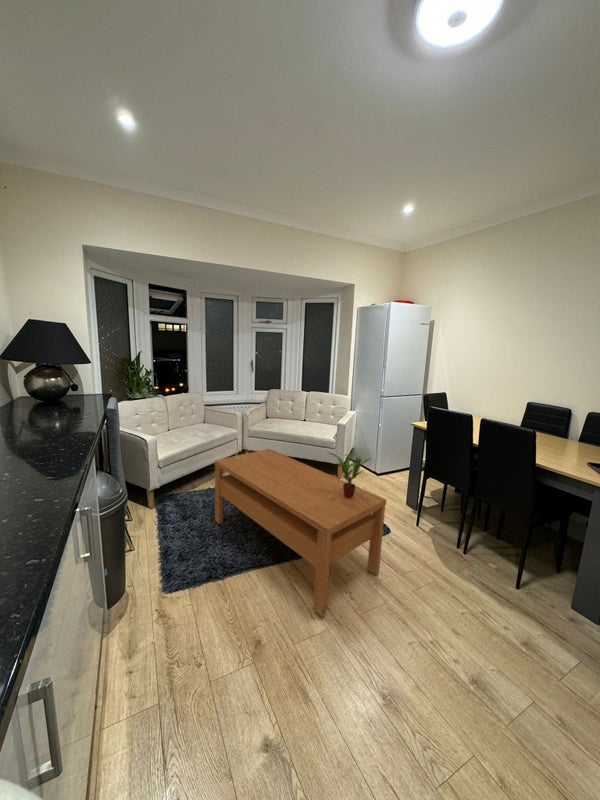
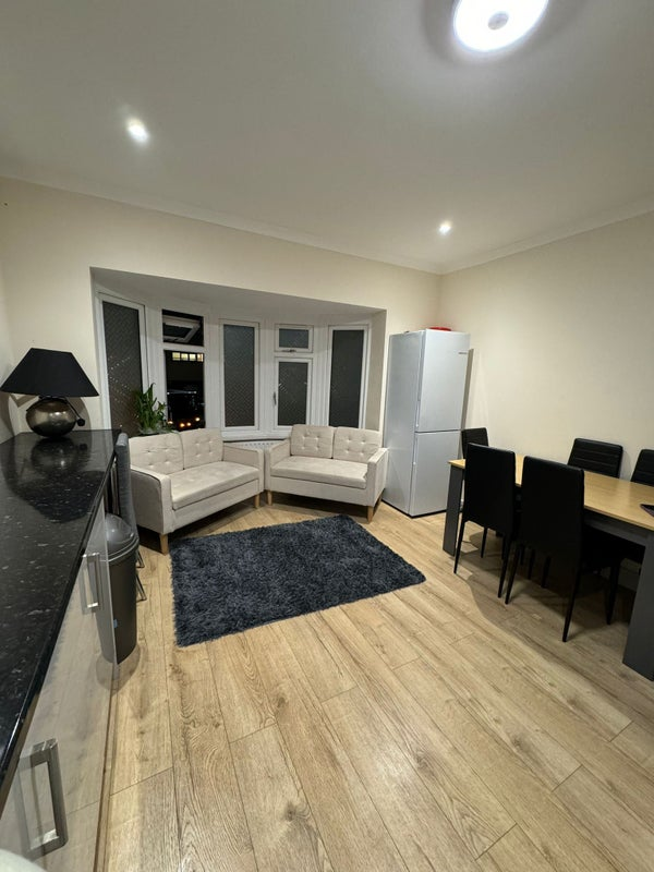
- coffee table [214,448,388,618]
- potted plant [326,451,372,498]
